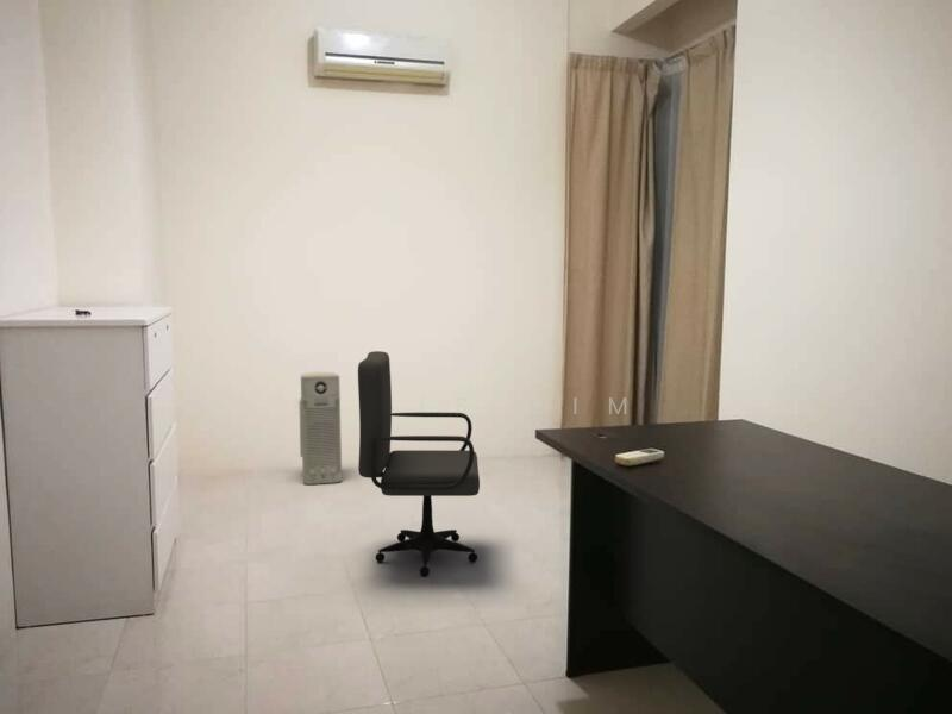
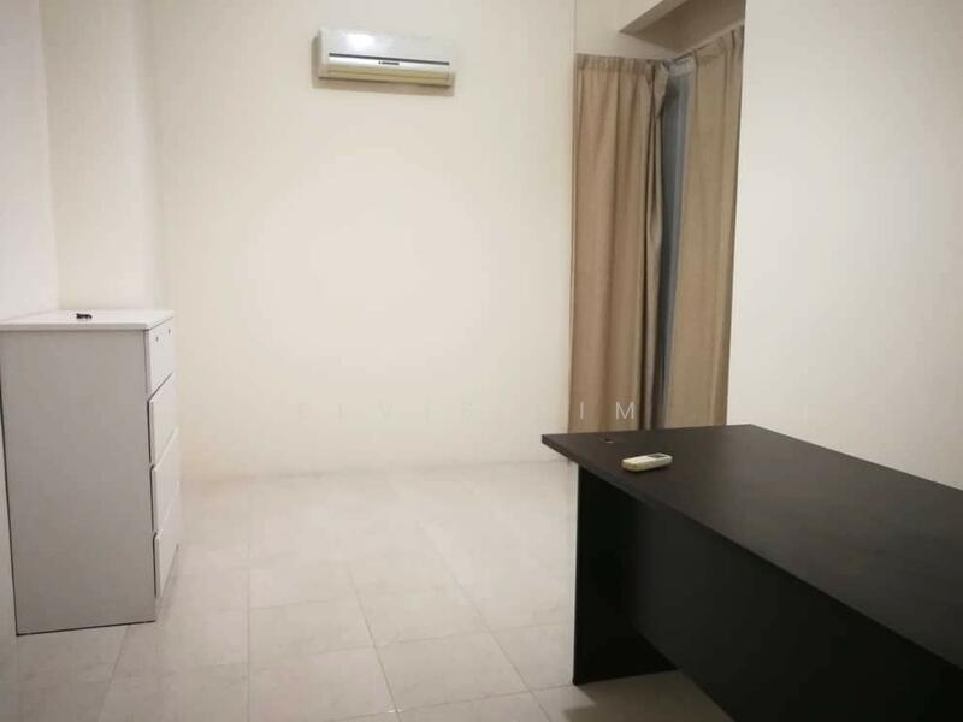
- office chair [357,350,481,577]
- air purifier [298,371,343,486]
